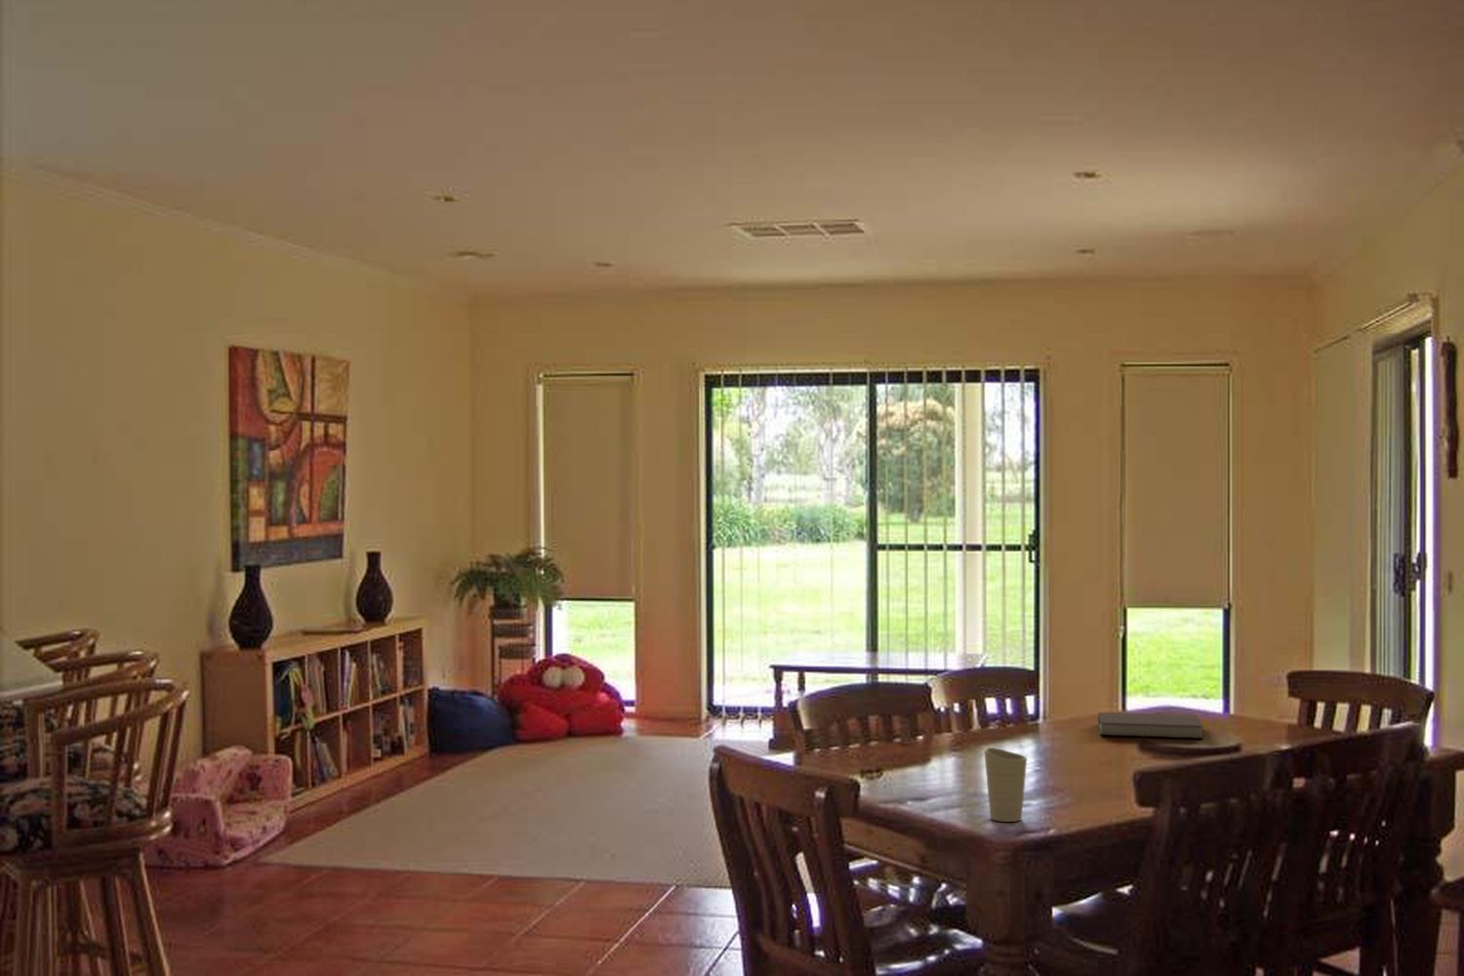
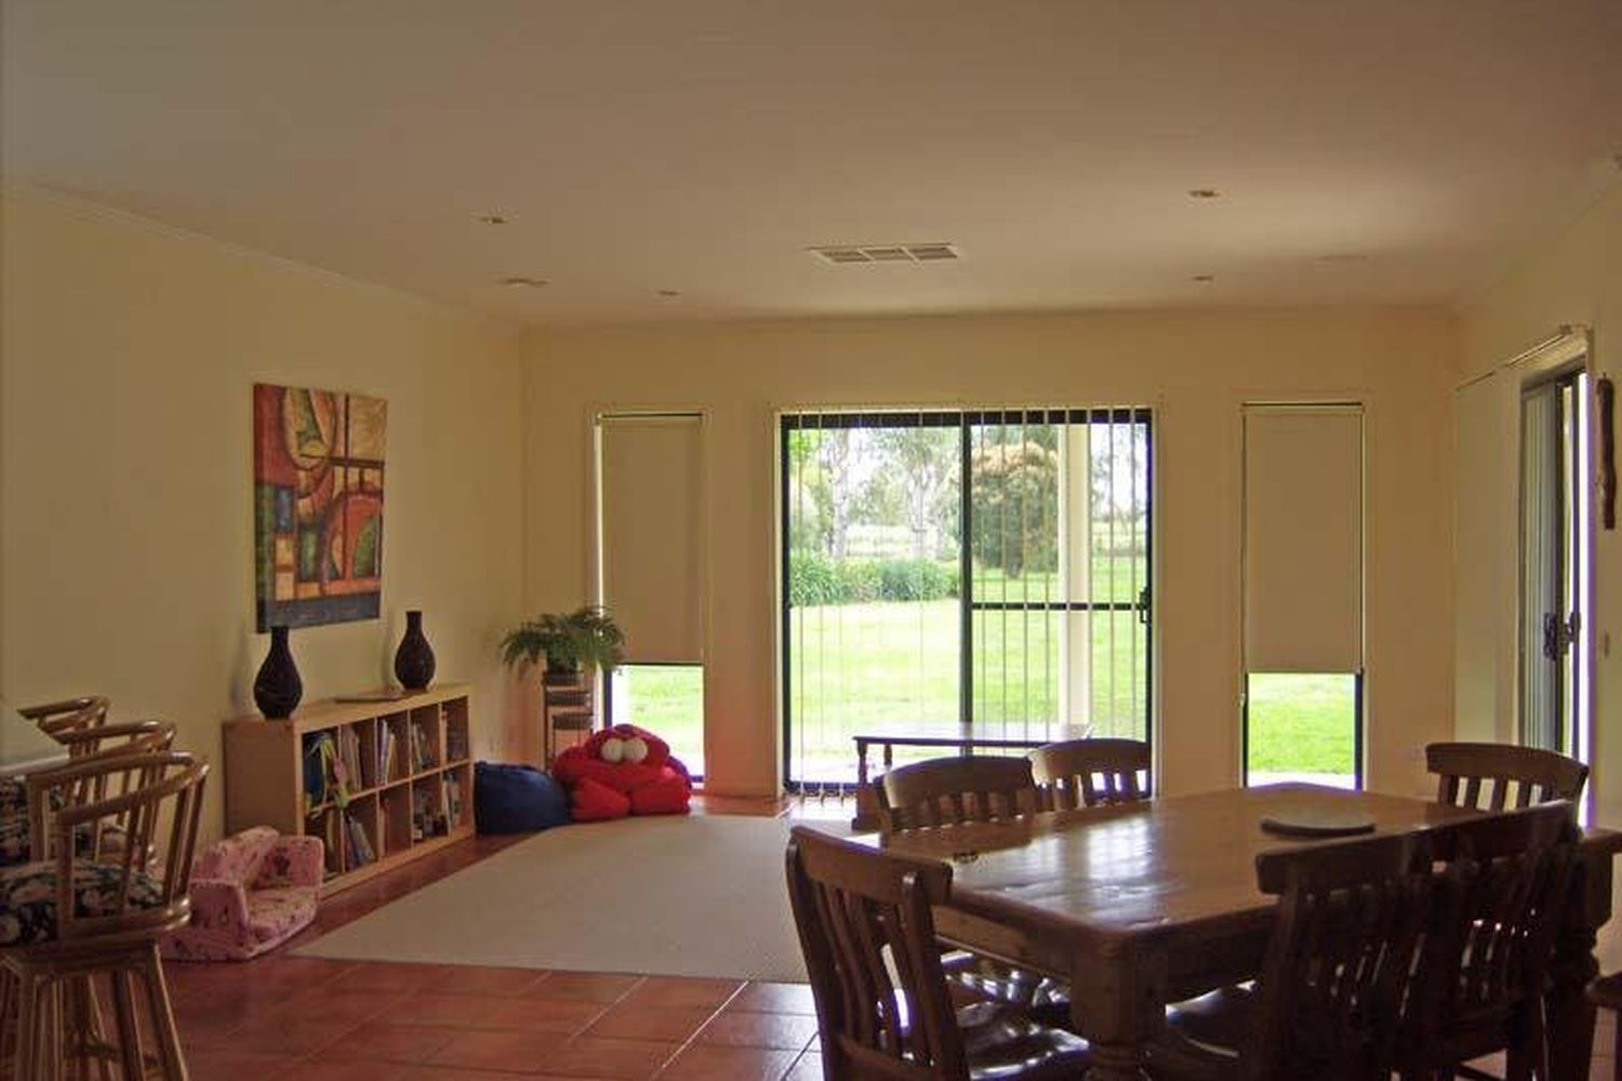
- notebook [1097,711,1205,740]
- cup [983,746,1027,822]
